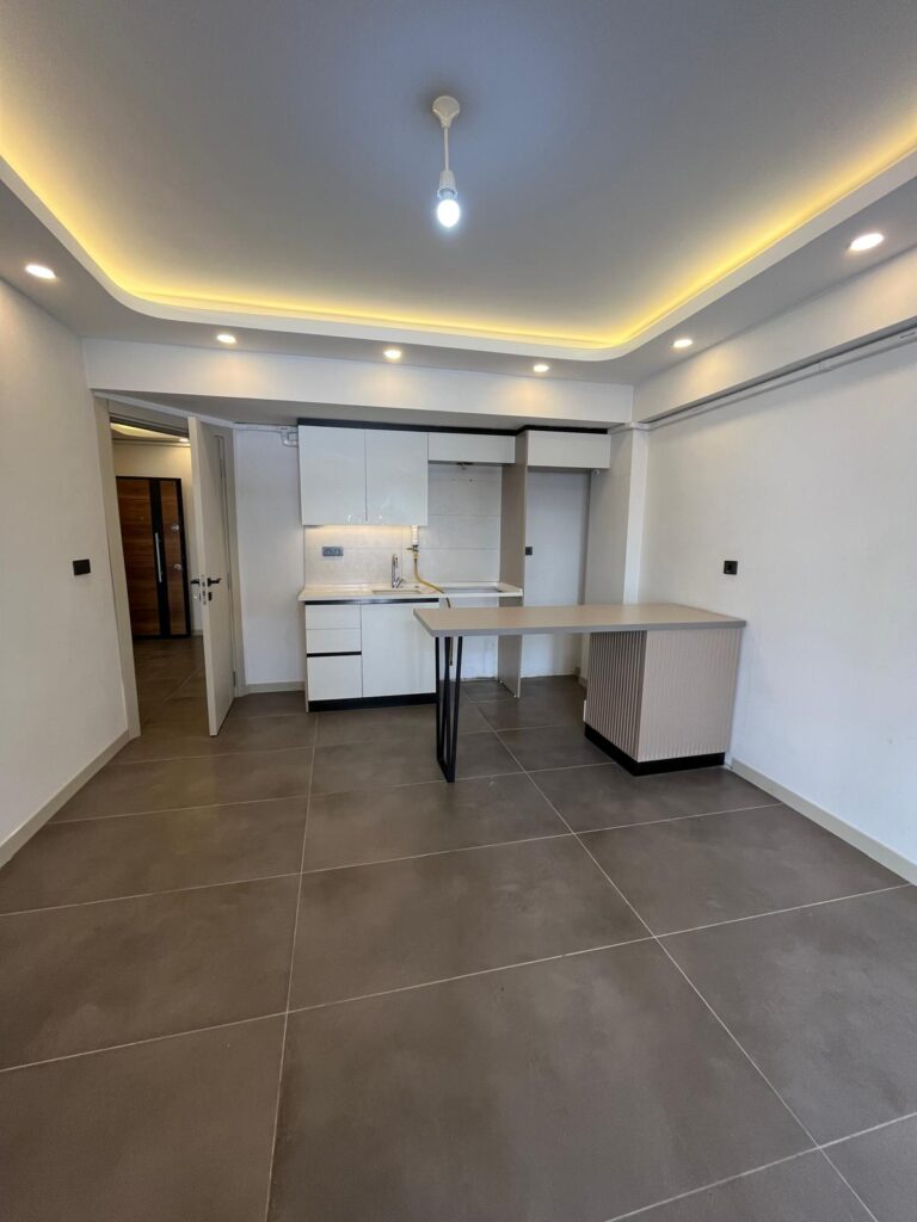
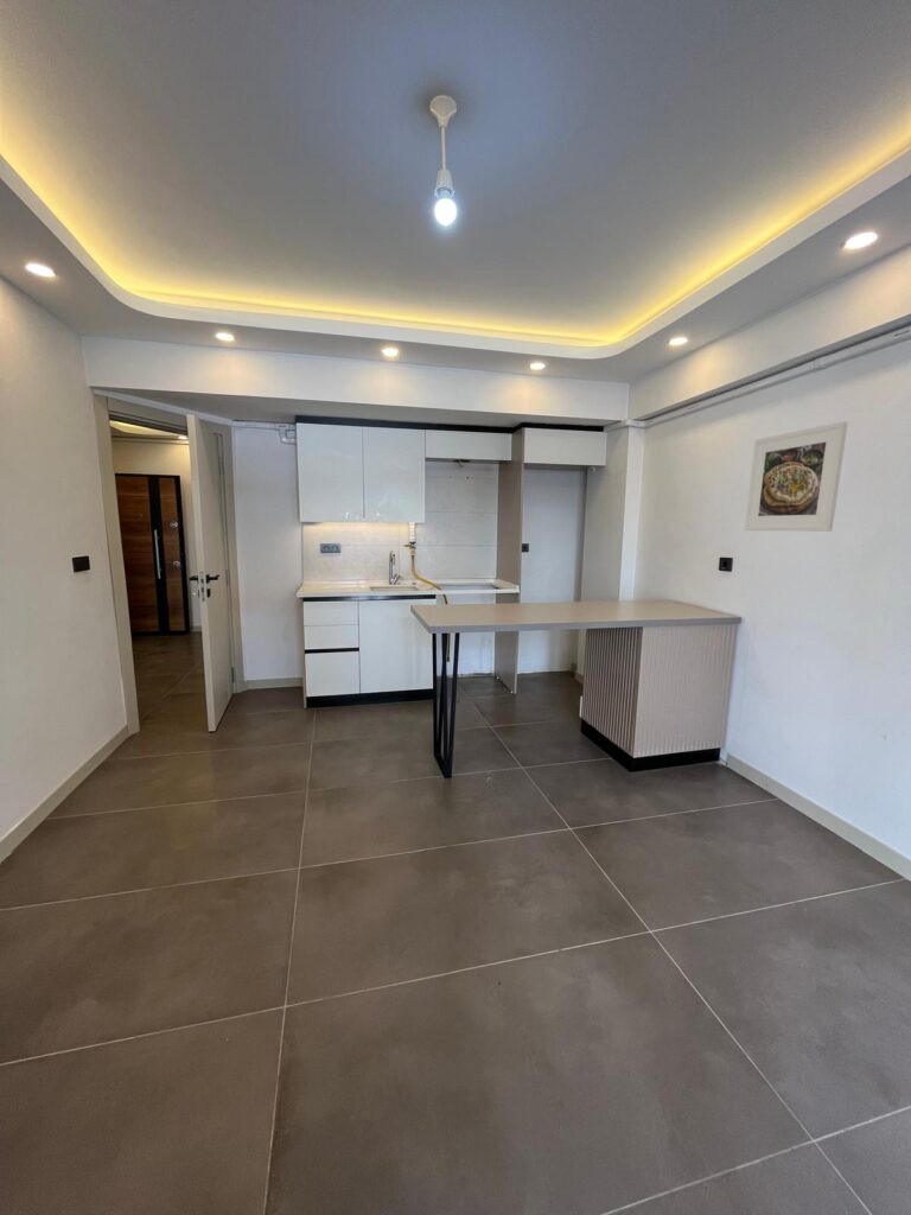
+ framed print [744,420,848,533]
